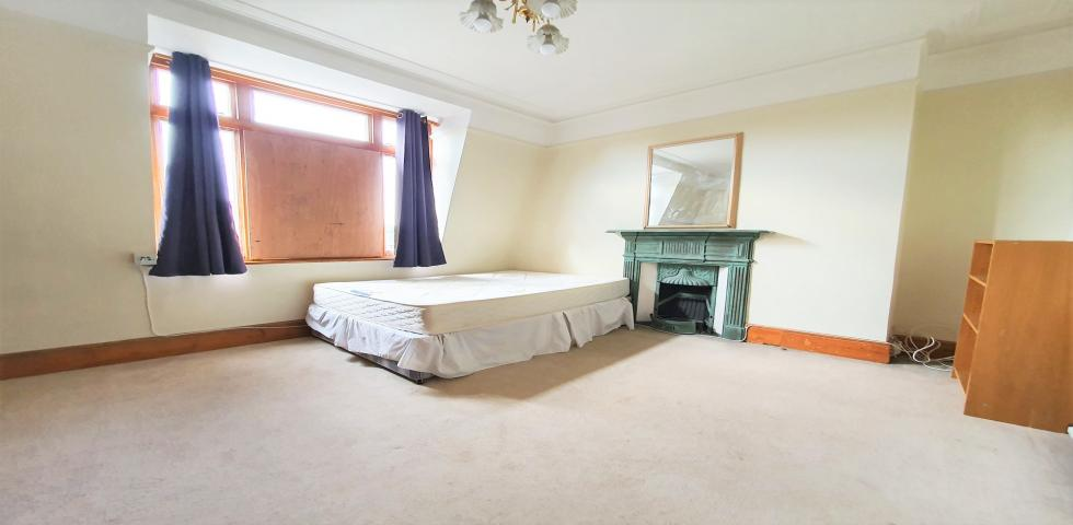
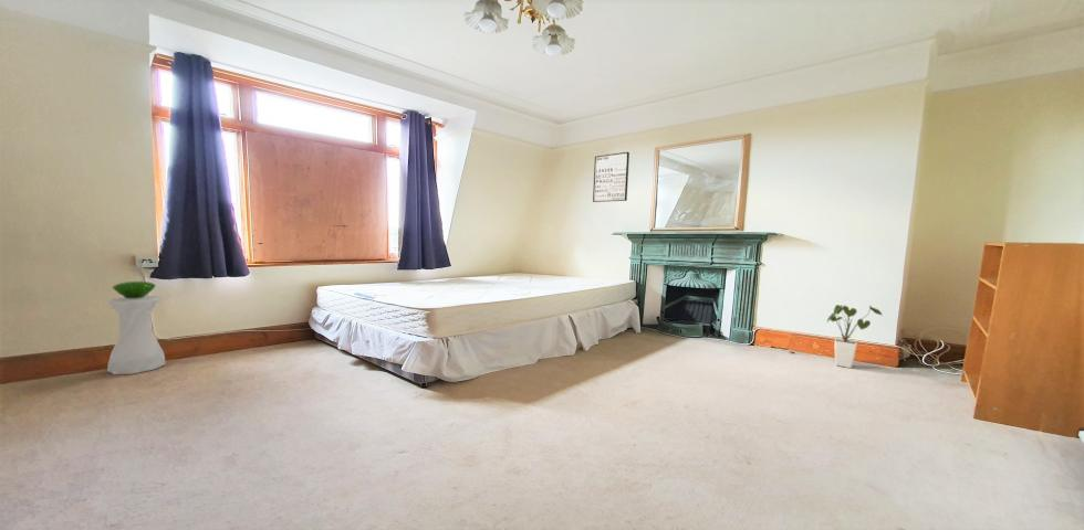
+ wall art [592,151,630,203]
+ house plant [826,304,884,369]
+ vase [105,280,166,375]
